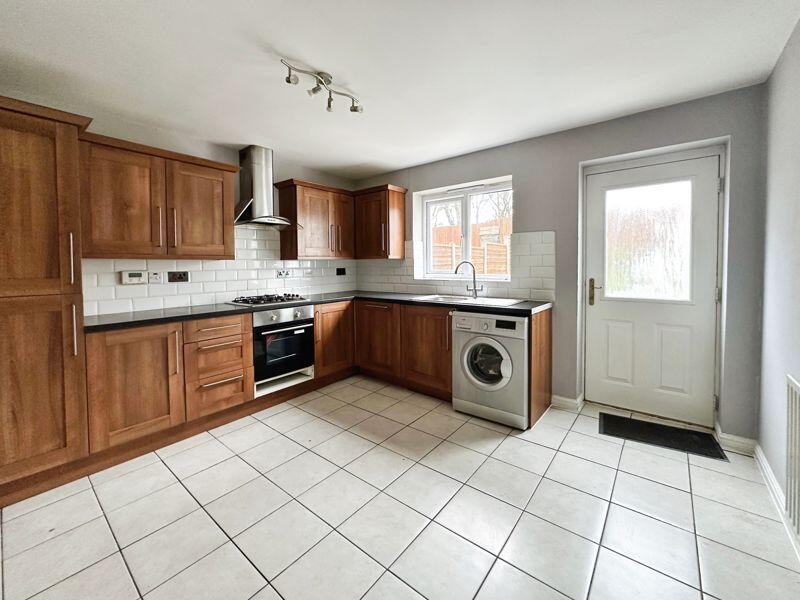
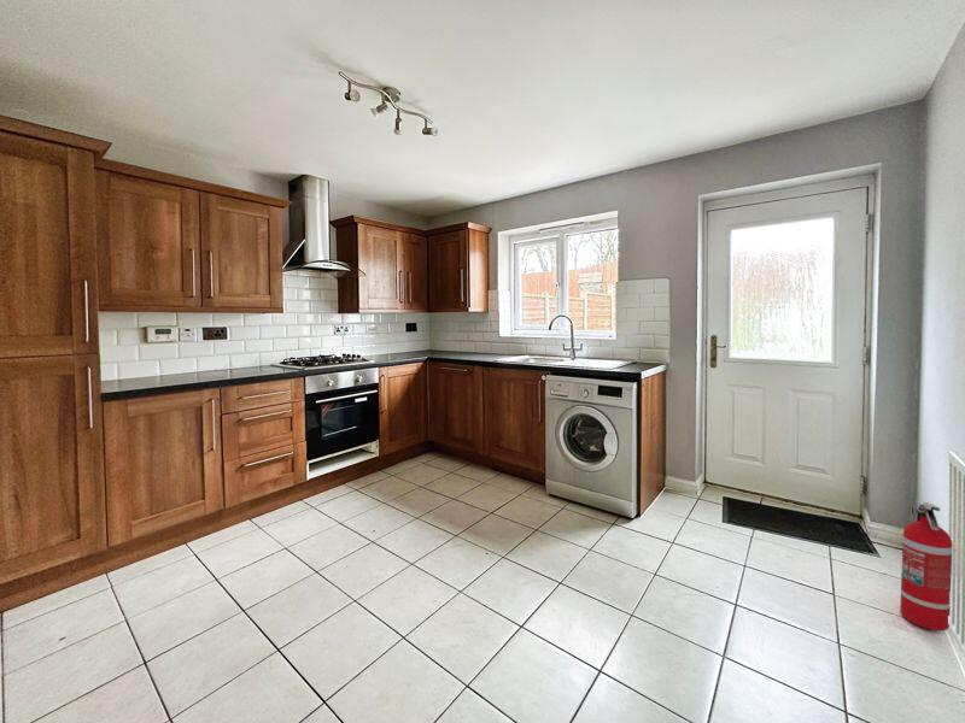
+ fire extinguisher [899,501,953,631]
